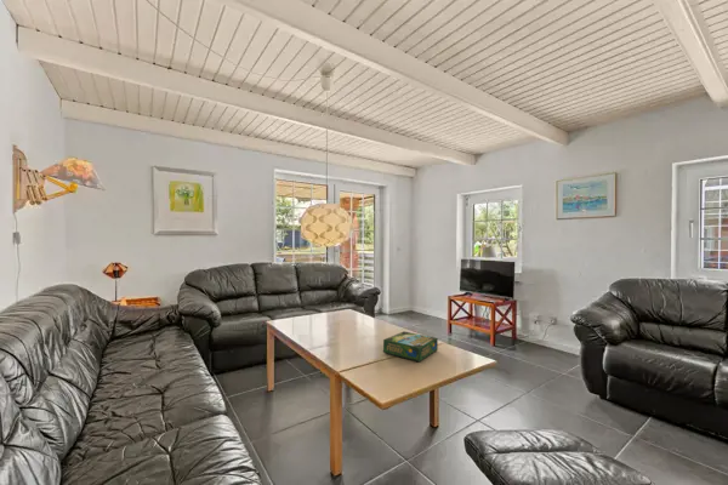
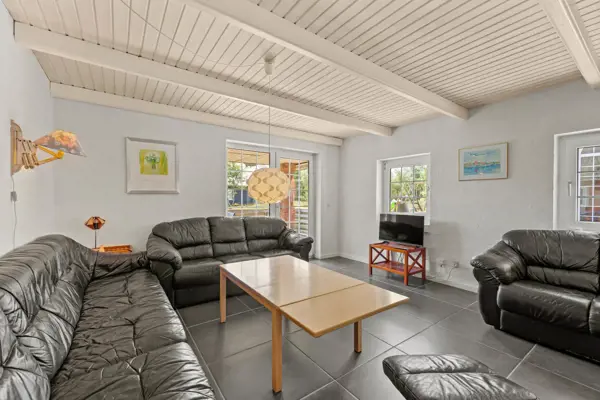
- board game [382,330,439,363]
